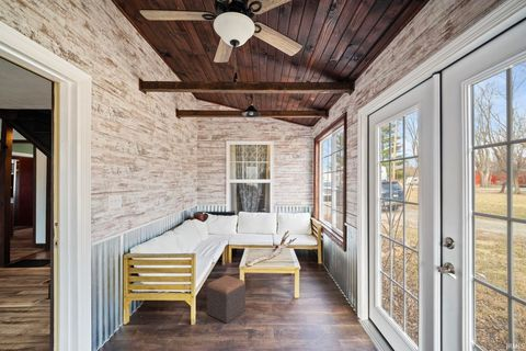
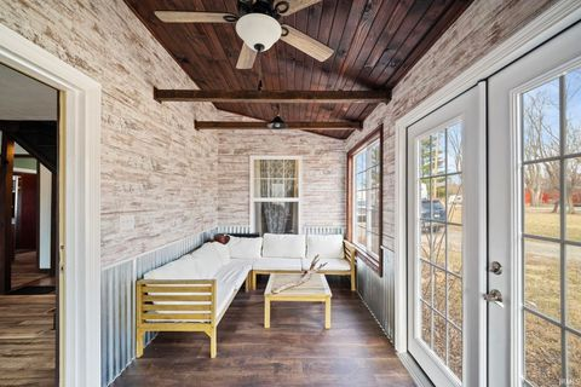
- footstool [206,274,247,324]
